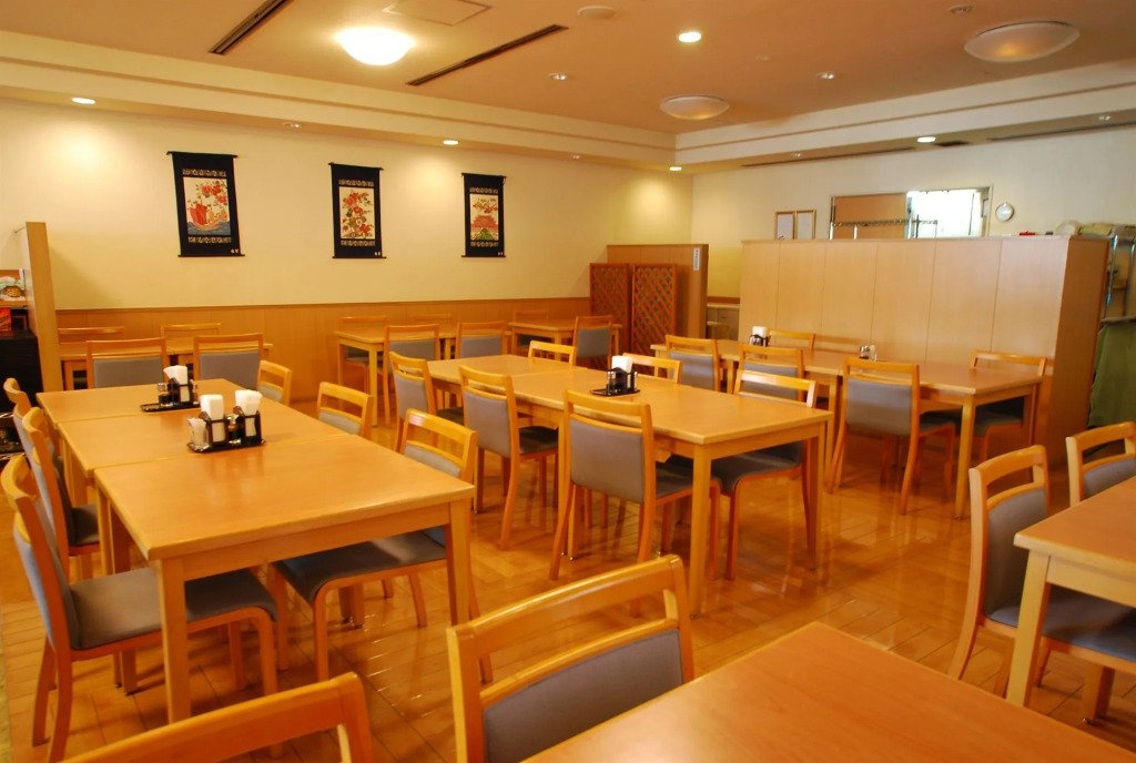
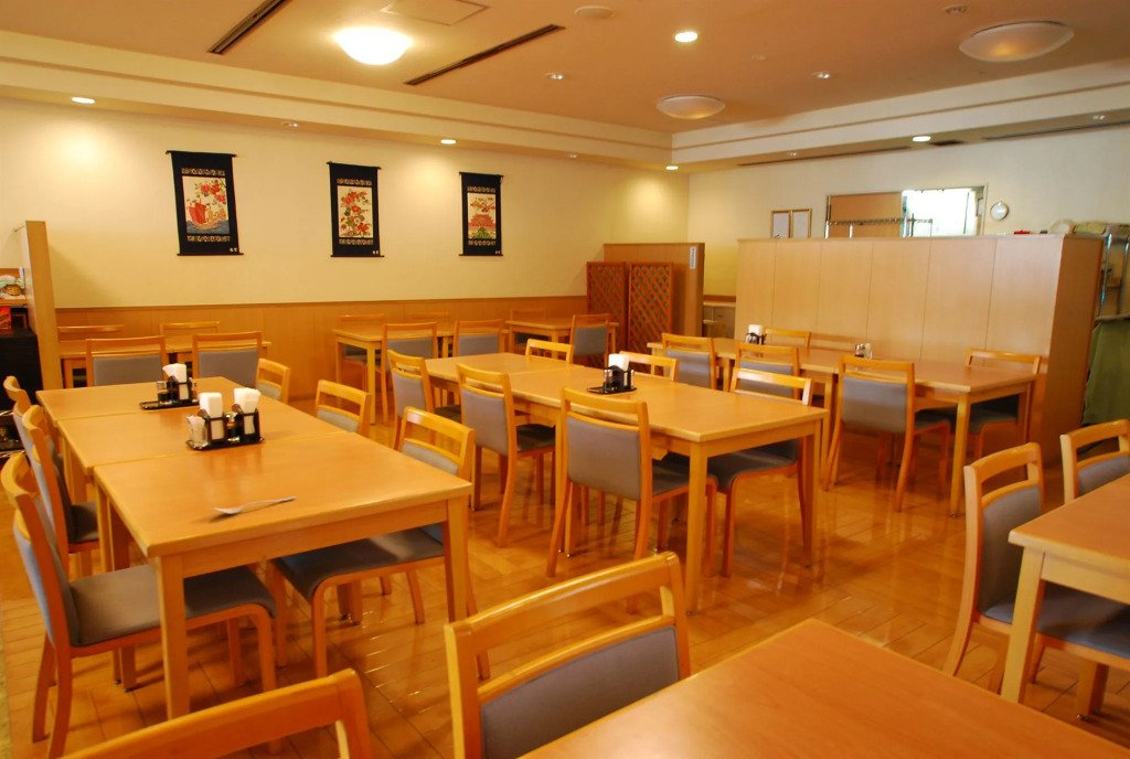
+ spoon [212,495,297,515]
